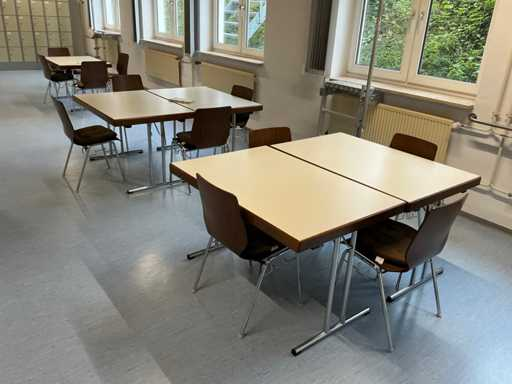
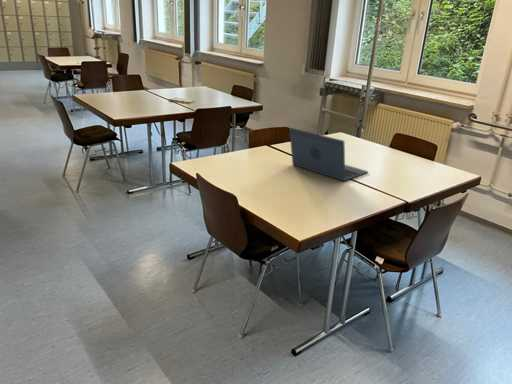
+ laptop [288,126,369,182]
